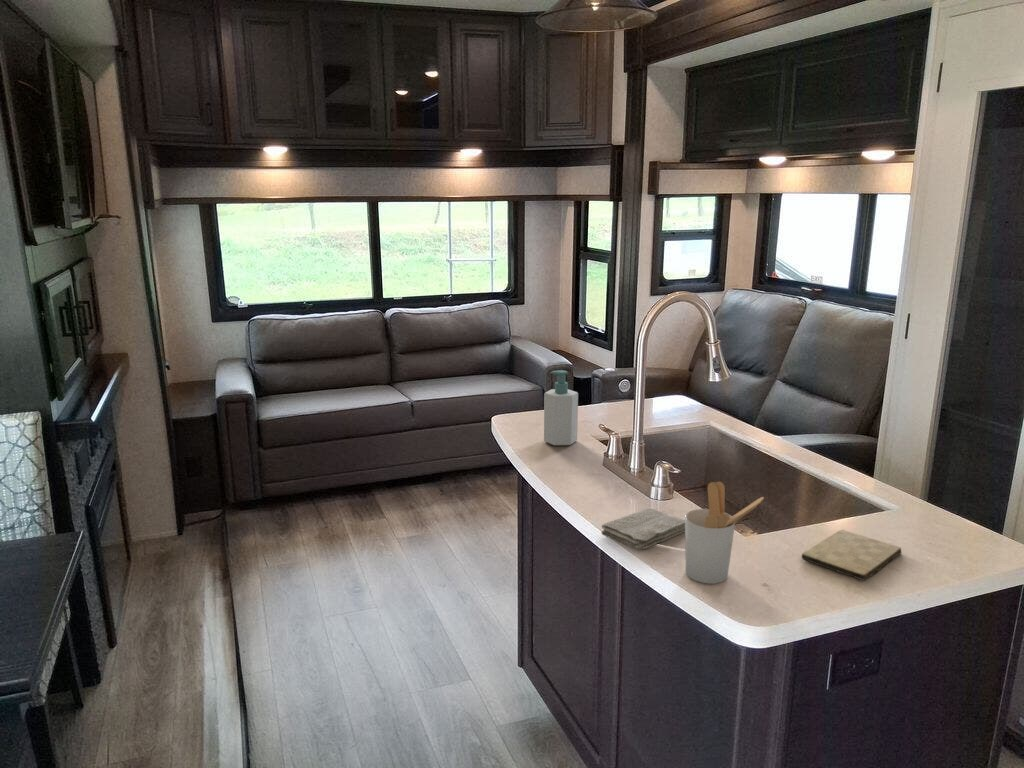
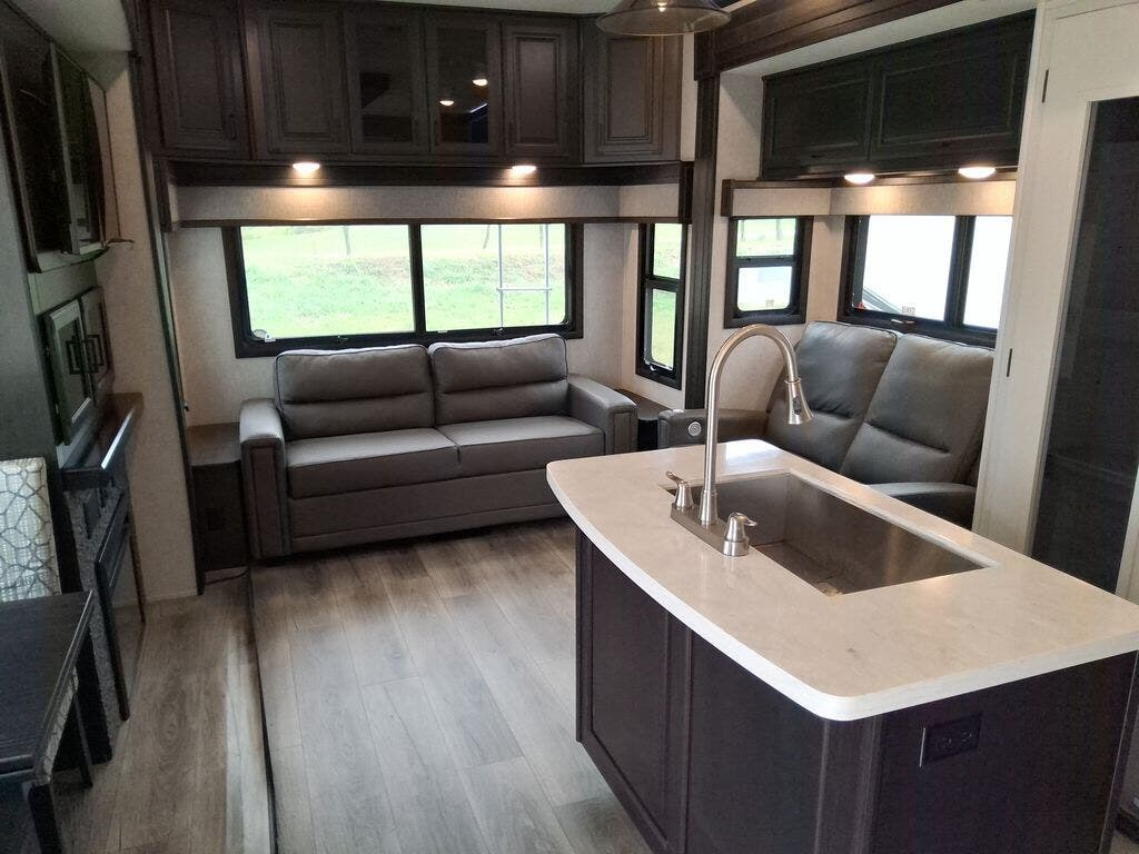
- soap bottle [543,369,579,446]
- utensil holder [684,481,765,585]
- cutting board [801,529,902,581]
- washcloth [600,507,685,550]
